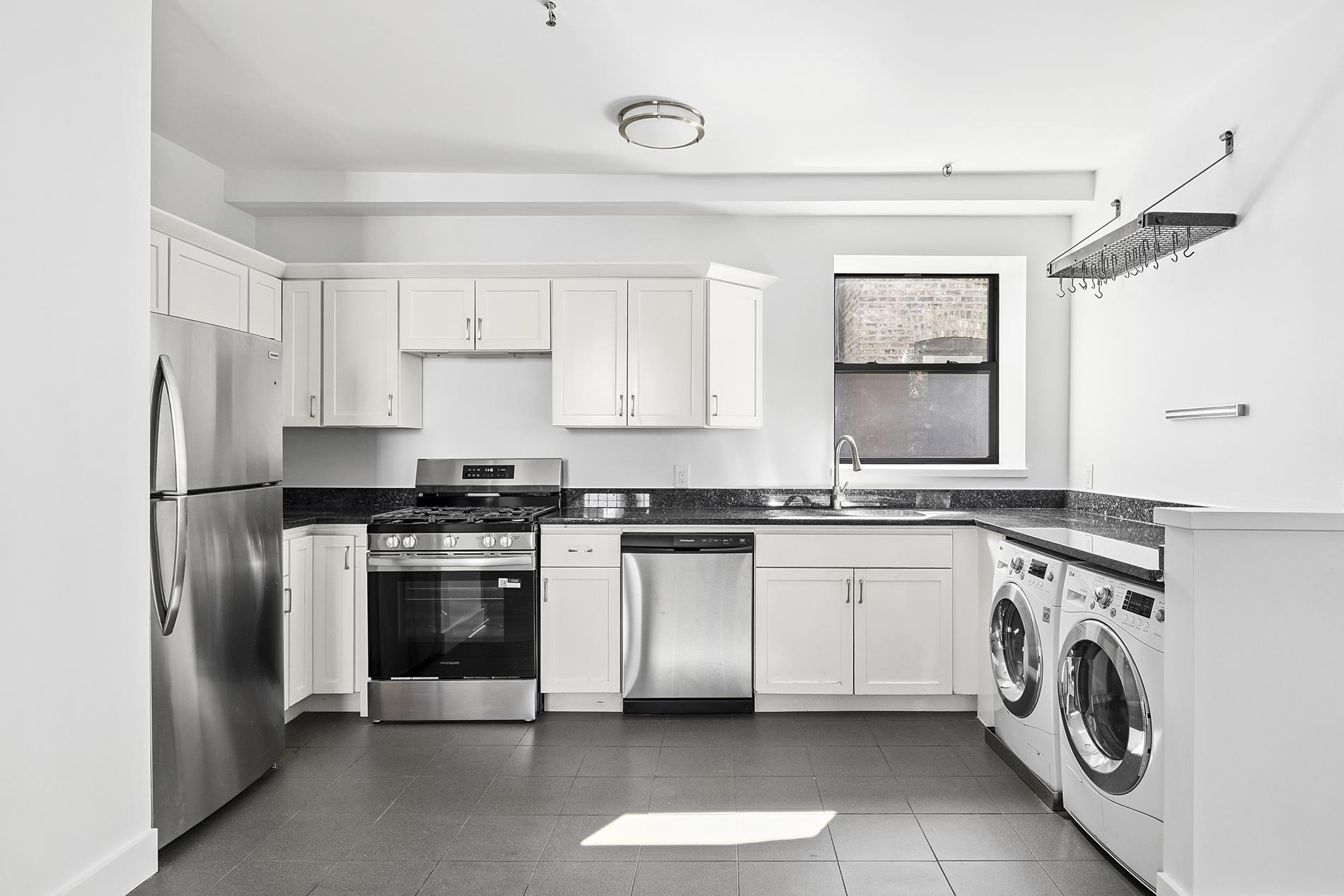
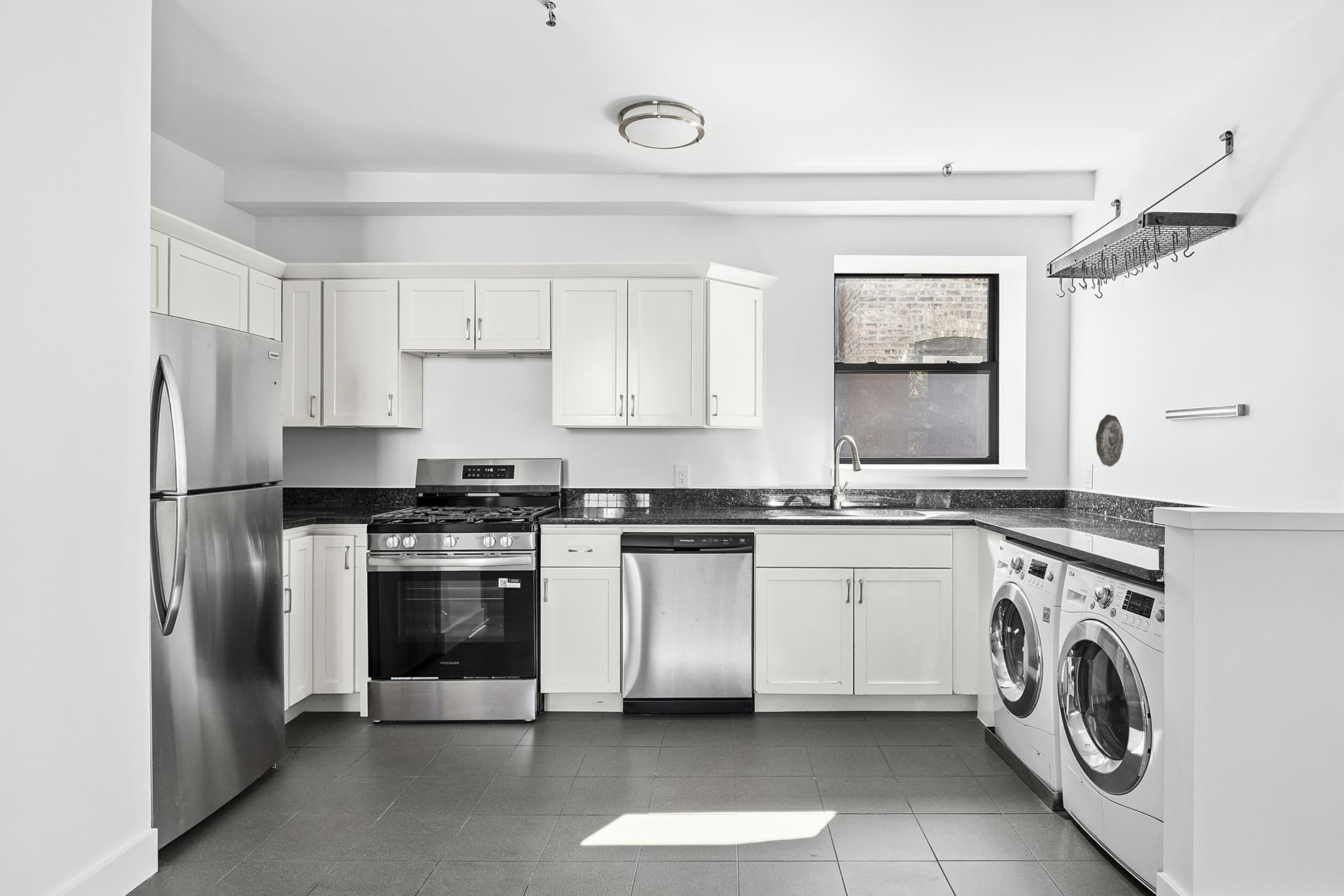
+ decorative plate [1095,414,1124,467]
